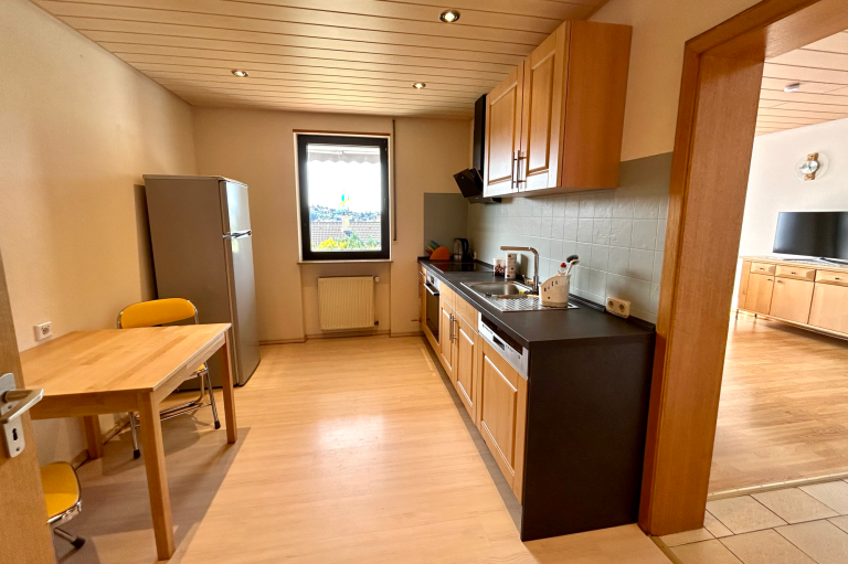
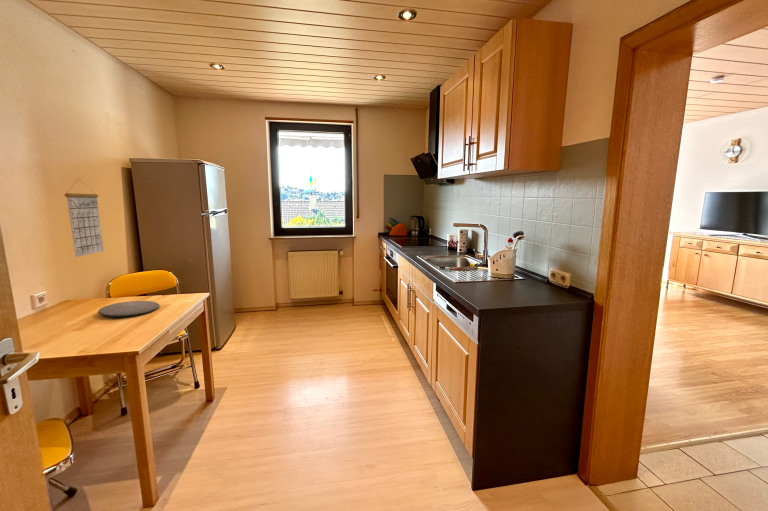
+ plate [97,300,160,318]
+ calendar [64,178,105,258]
